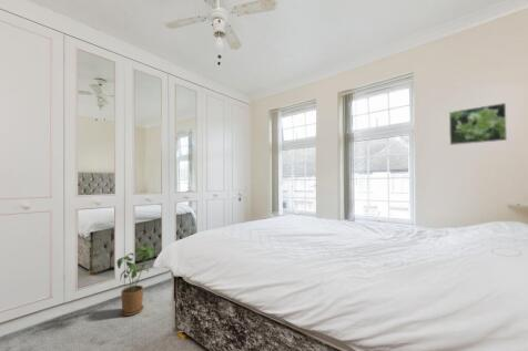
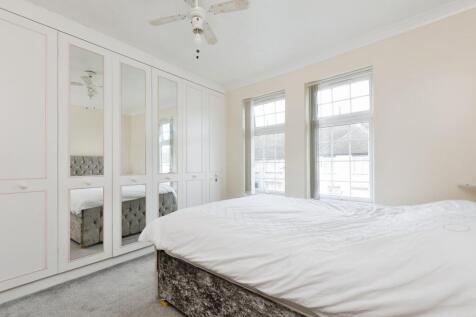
- house plant [115,245,159,317]
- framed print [448,102,508,146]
